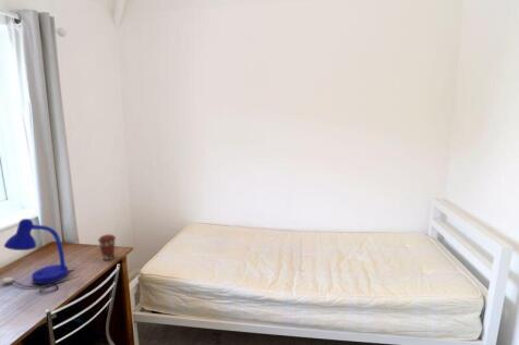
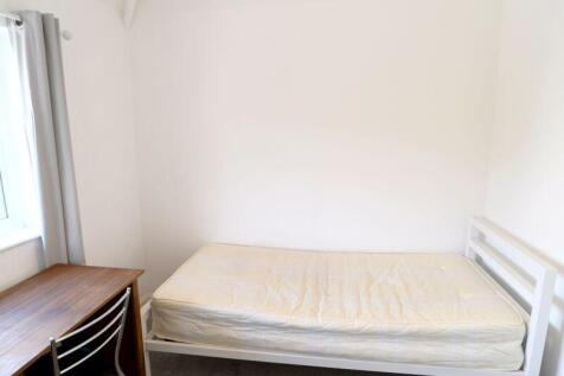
- desk lamp [0,218,82,294]
- coffee cup [97,234,117,261]
